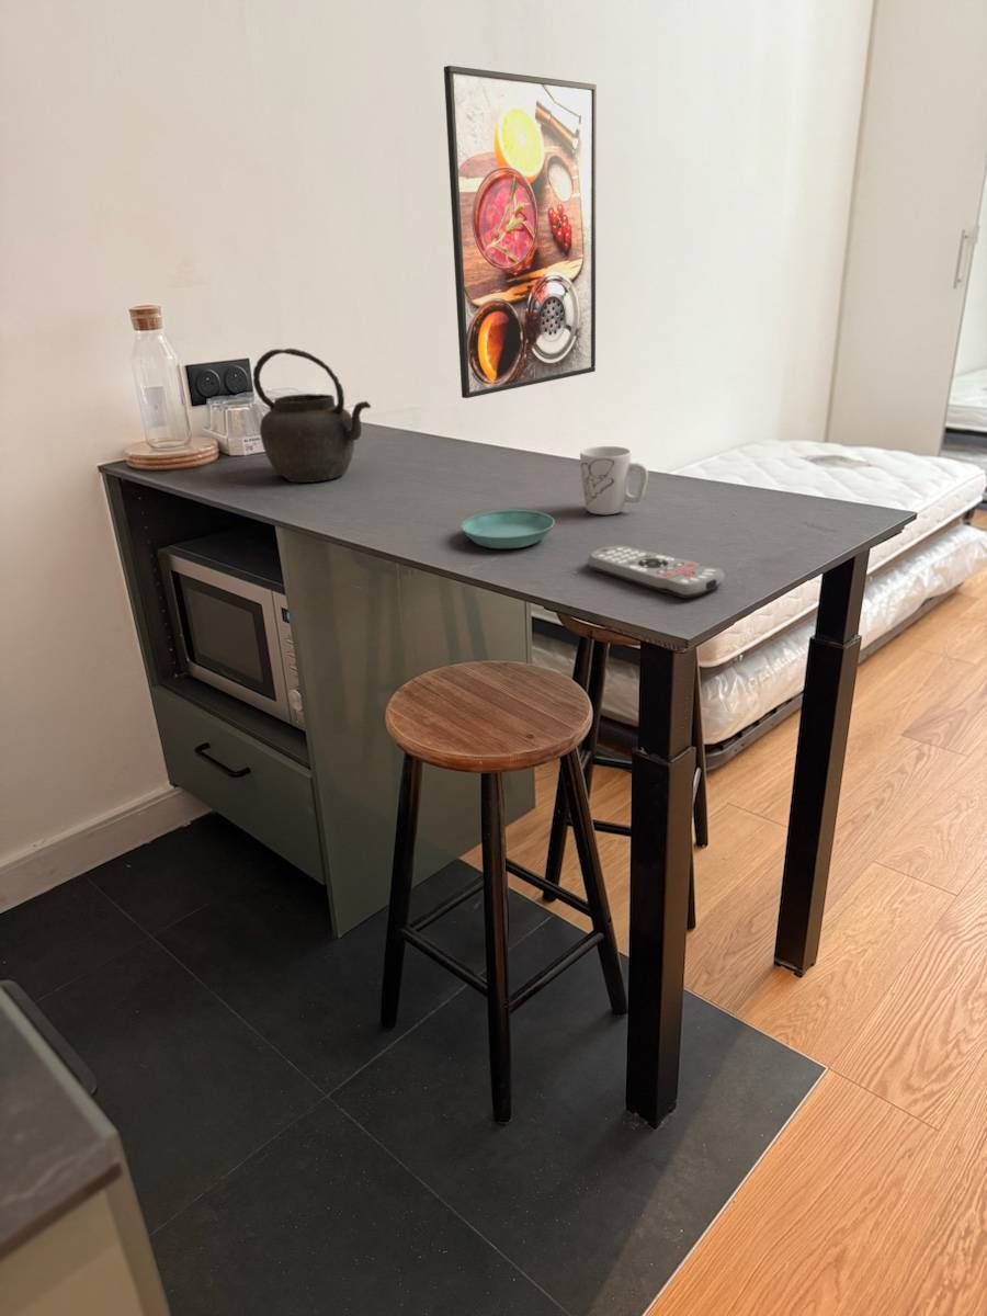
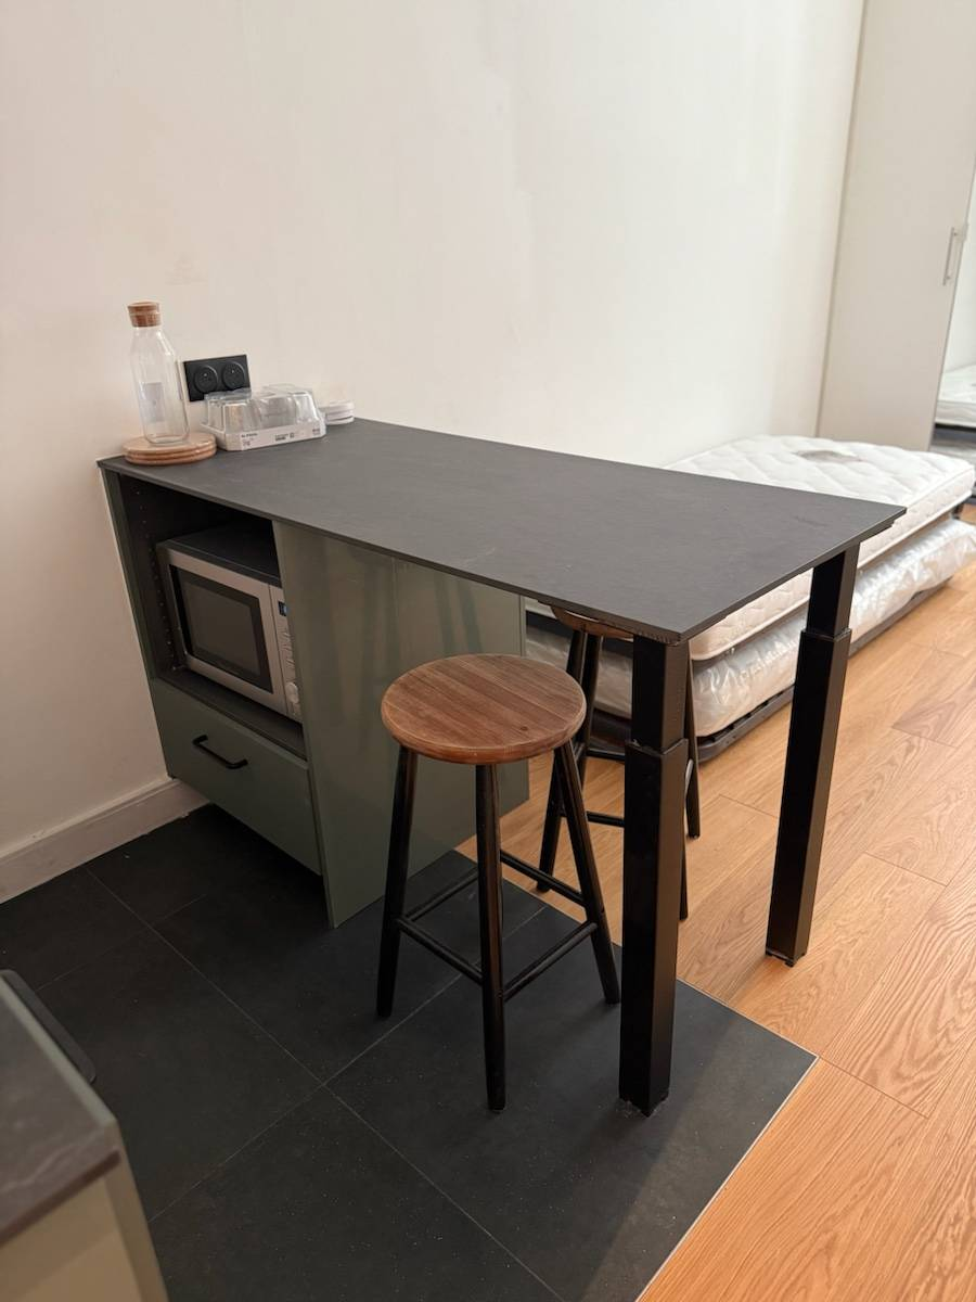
- kettle [252,348,372,484]
- remote control [587,545,726,599]
- saucer [460,509,556,549]
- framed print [443,65,598,399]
- mug [579,445,649,515]
